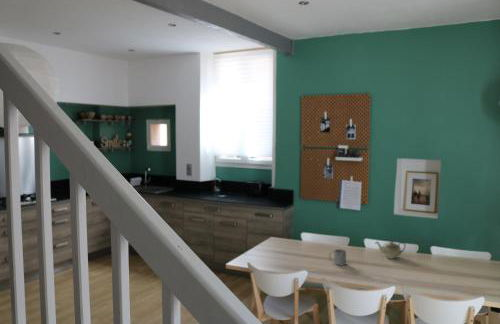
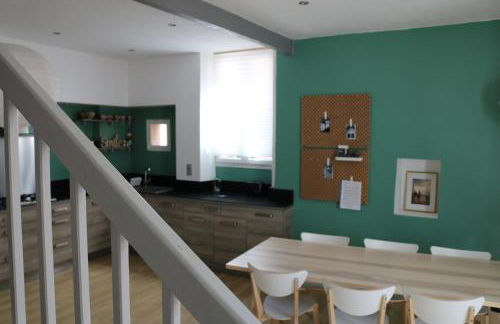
- teapot [374,238,406,259]
- mug [328,248,347,266]
